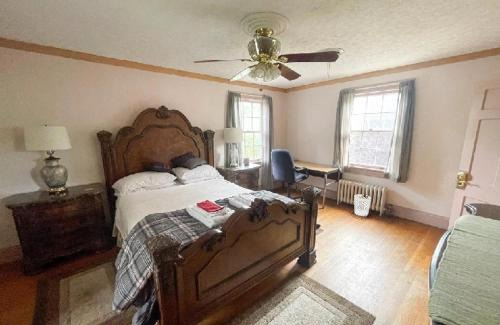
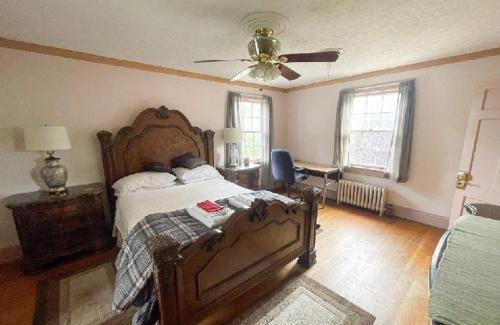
- wastebasket [353,194,372,217]
